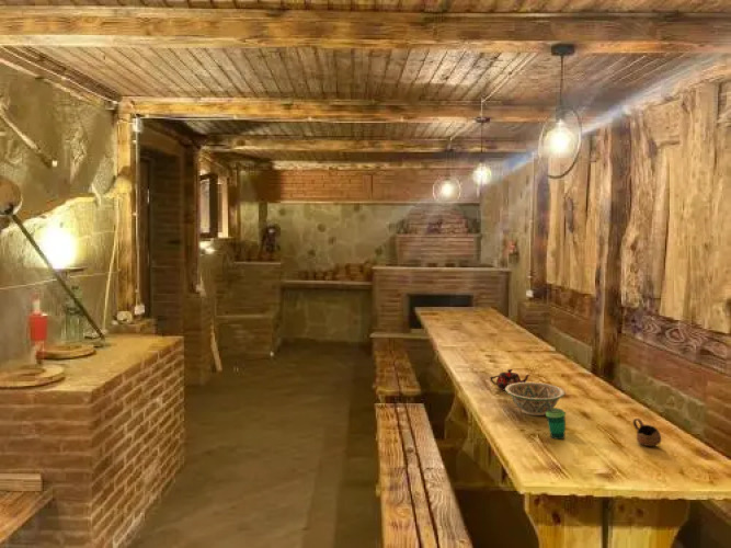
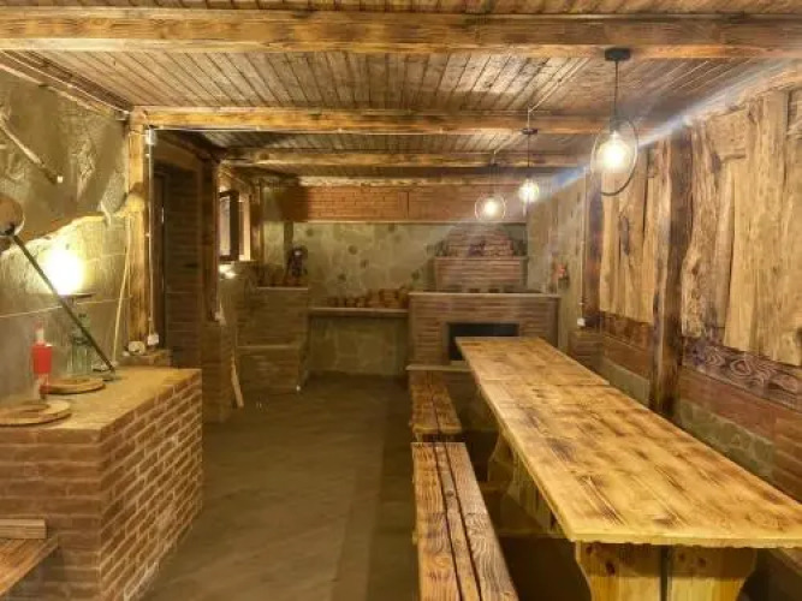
- cup [632,418,662,447]
- decorative bowl [504,381,567,416]
- teapot [489,368,530,391]
- cup [545,407,567,441]
